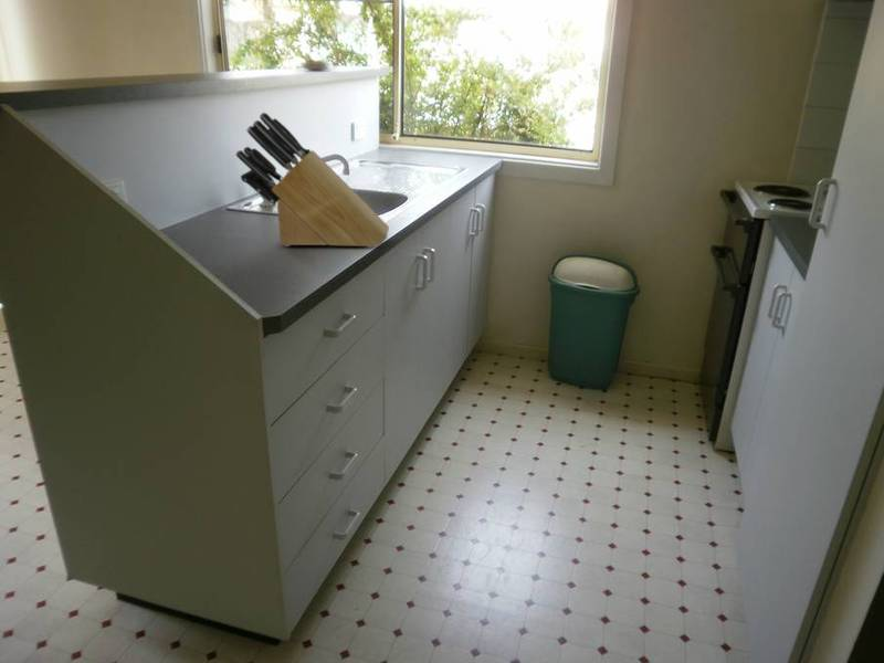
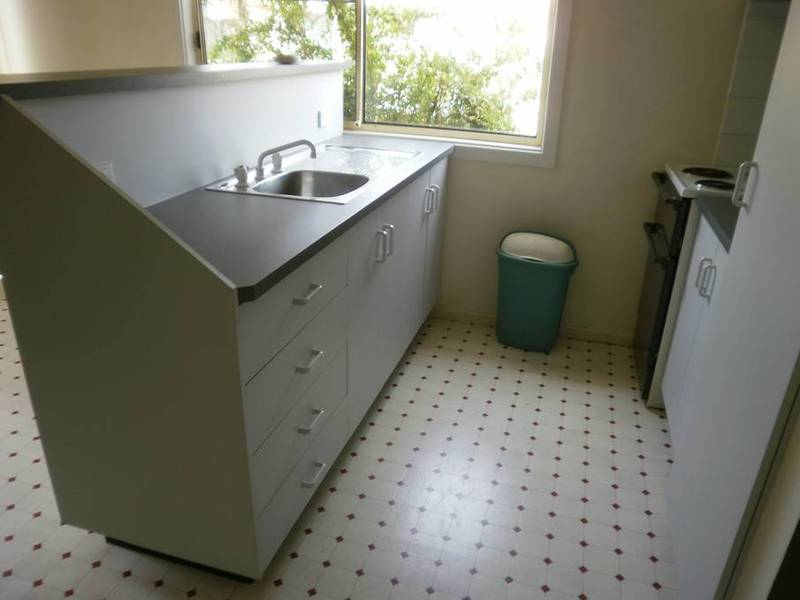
- knife block [234,112,390,249]
